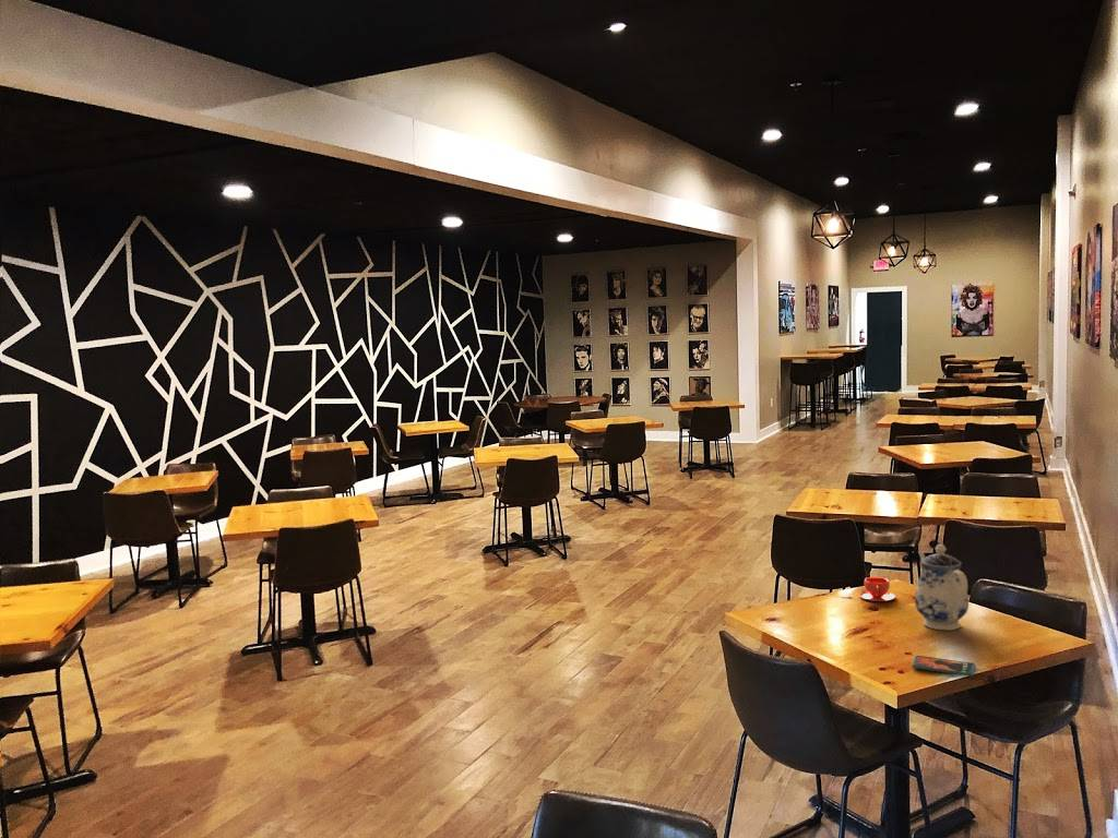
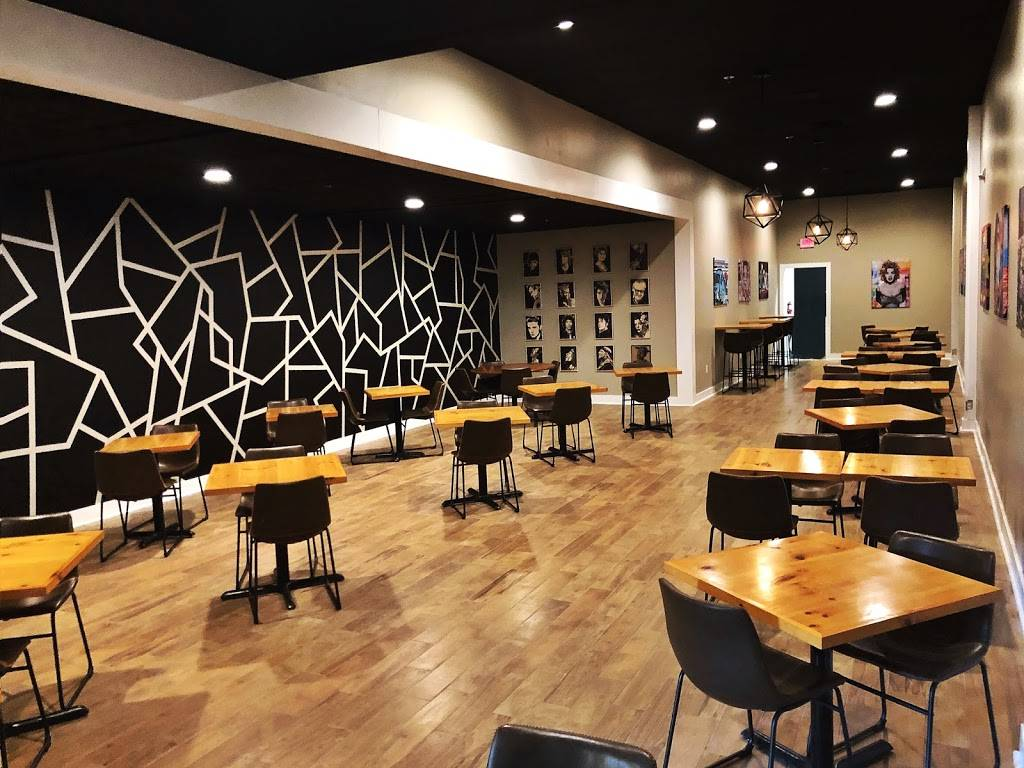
- teapot [914,543,970,631]
- teacup [858,576,896,602]
- smartphone [911,655,977,678]
